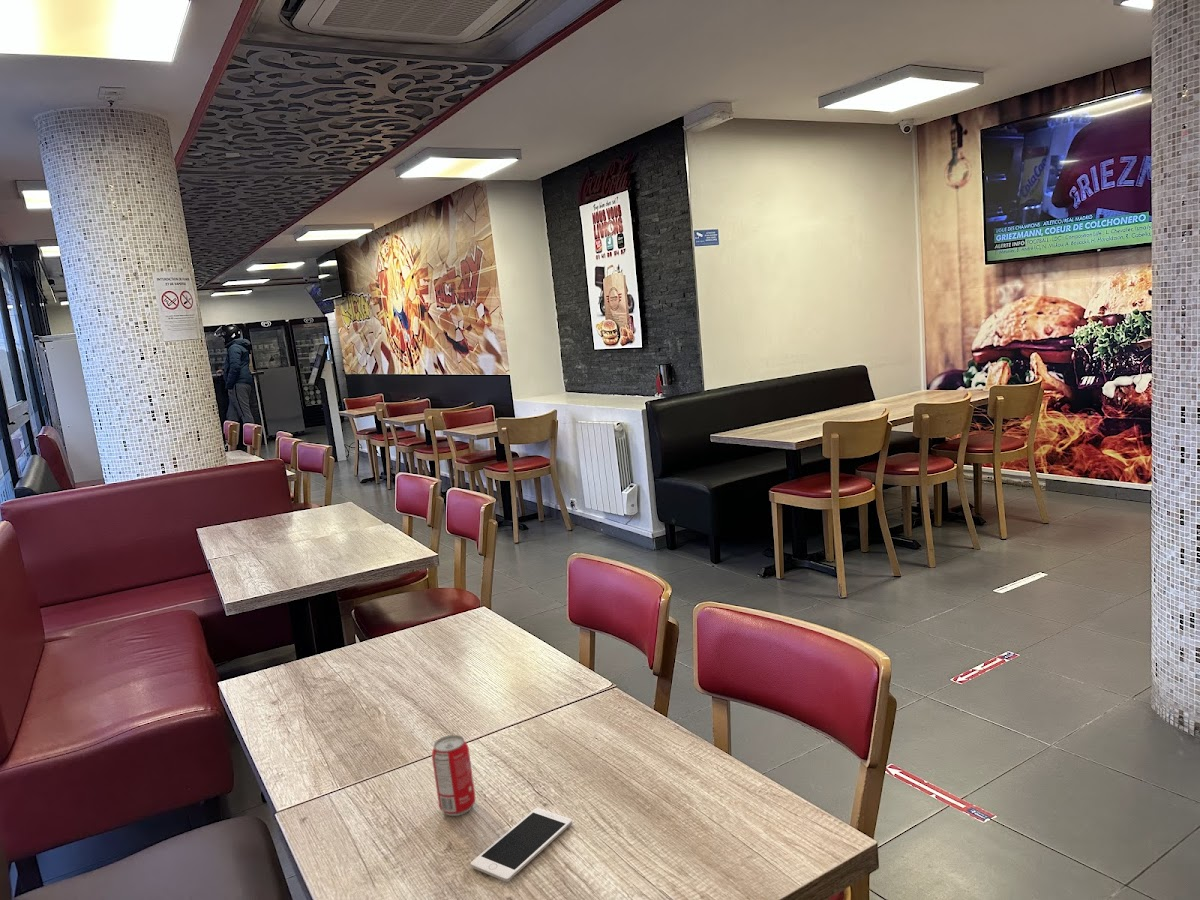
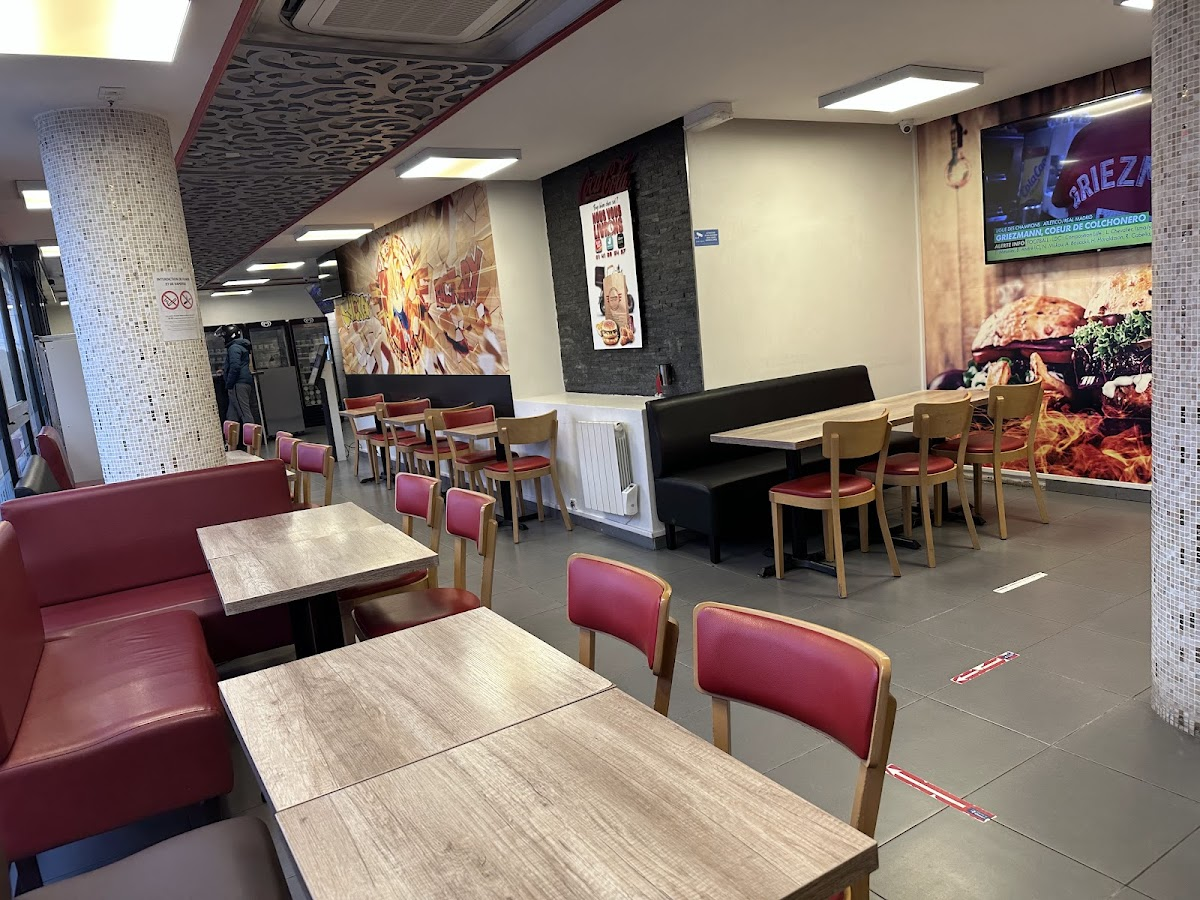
- cell phone [470,807,573,883]
- beverage can [431,734,476,817]
